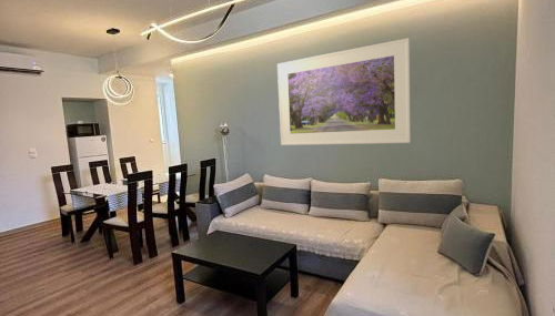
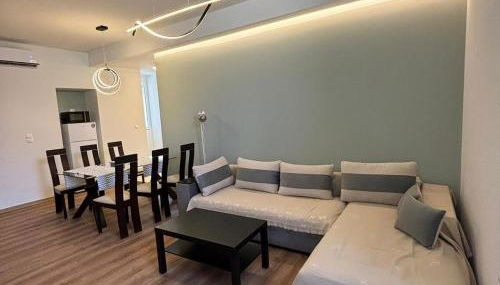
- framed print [276,37,412,146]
